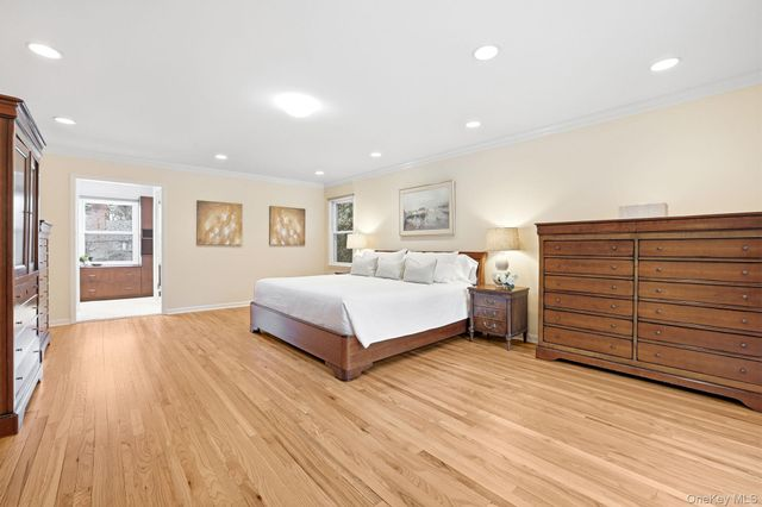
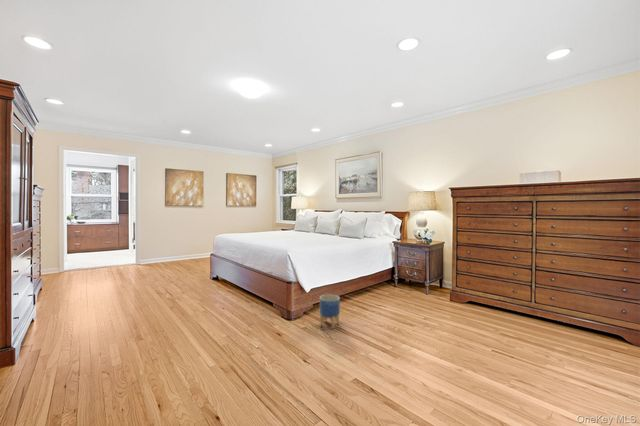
+ planter [319,294,341,330]
